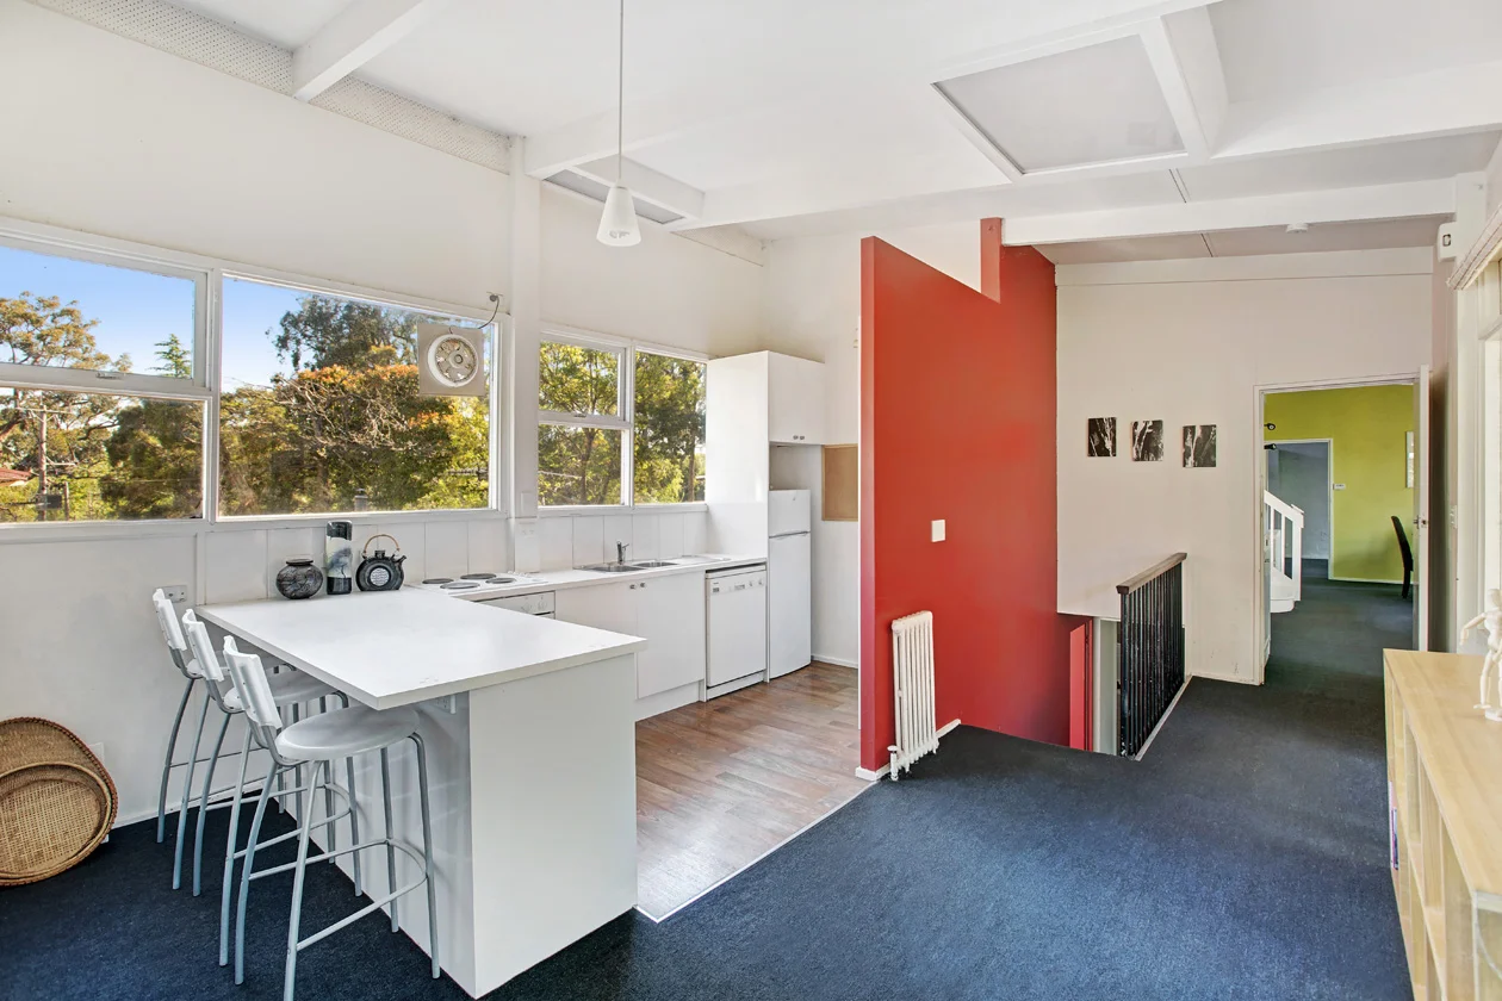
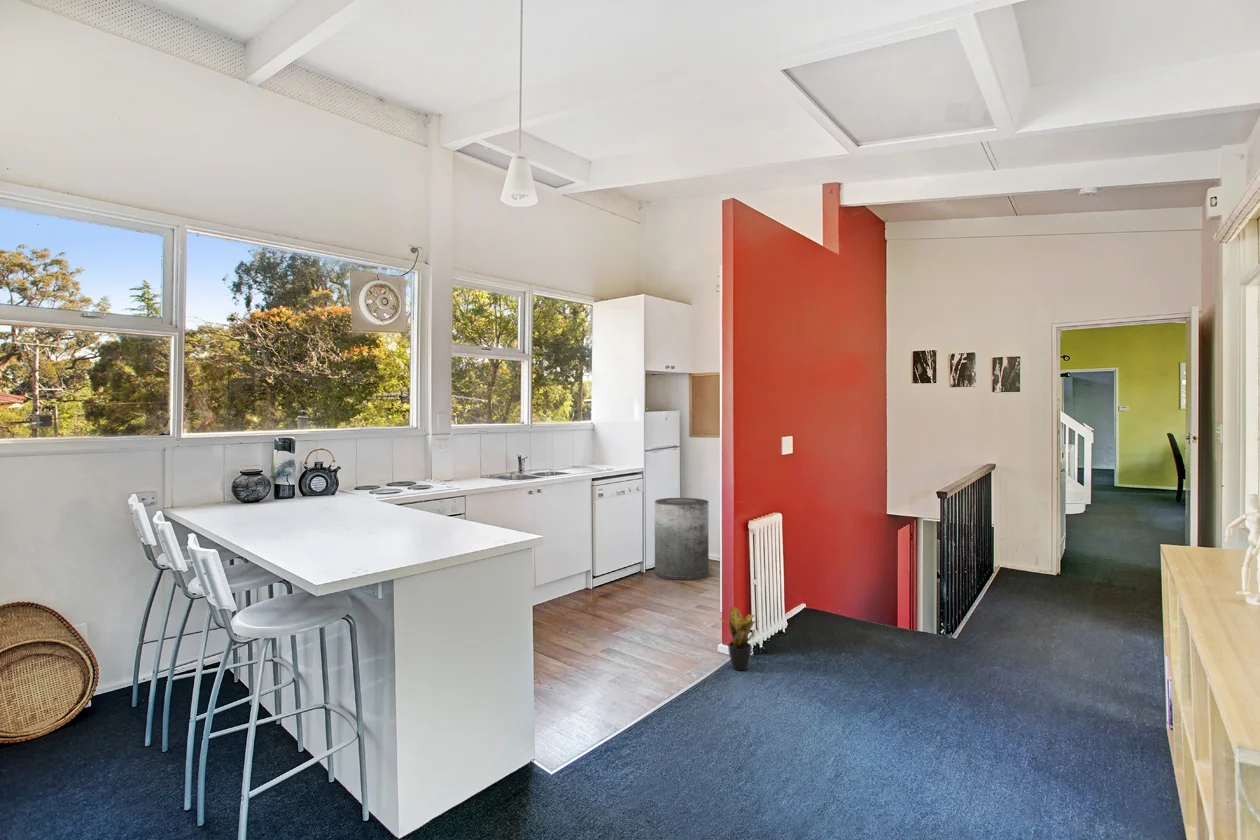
+ potted plant [718,604,758,672]
+ trash can [654,497,710,581]
